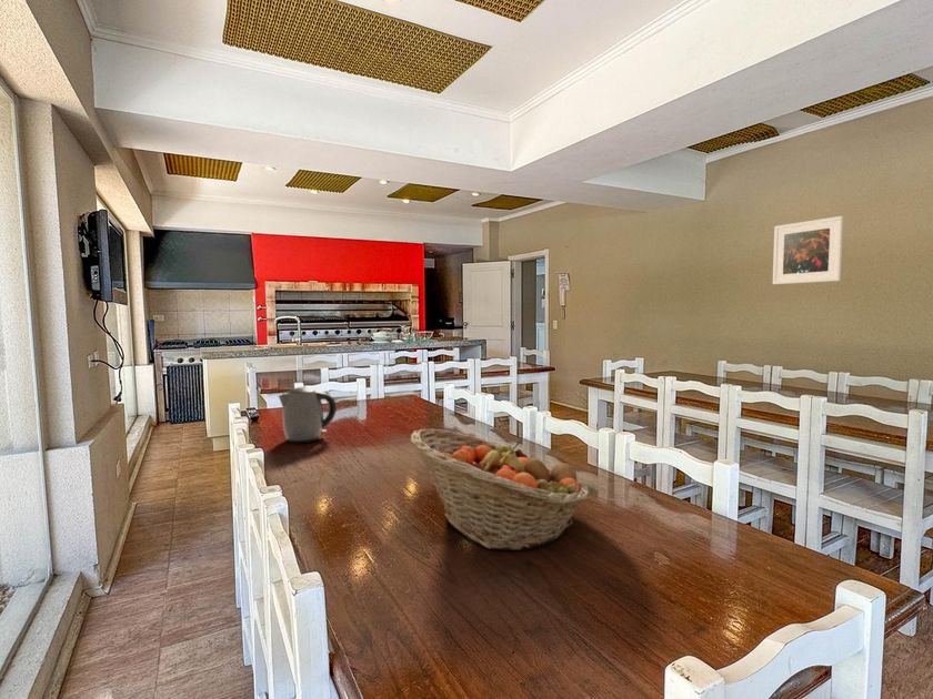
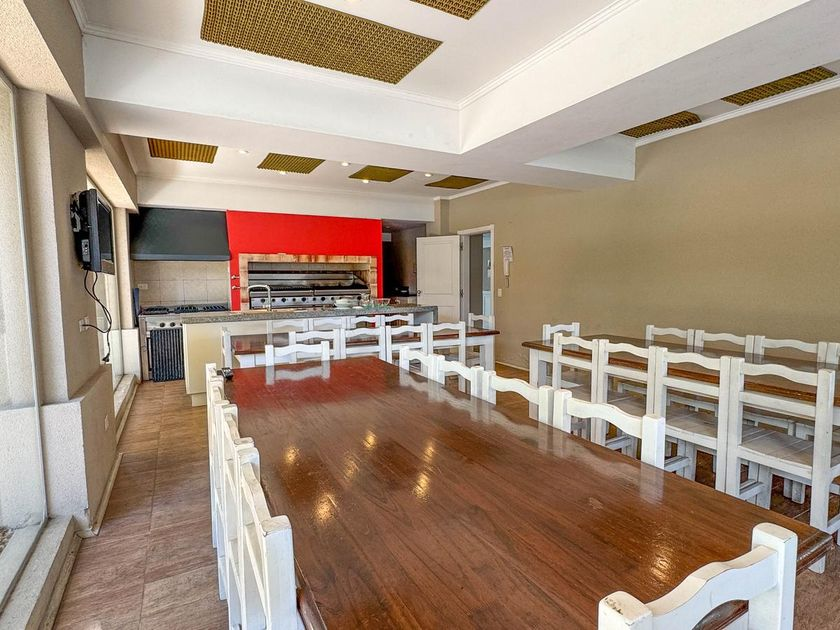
- kettle [278,386,338,444]
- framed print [772,215,844,285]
- fruit basket [410,427,591,551]
